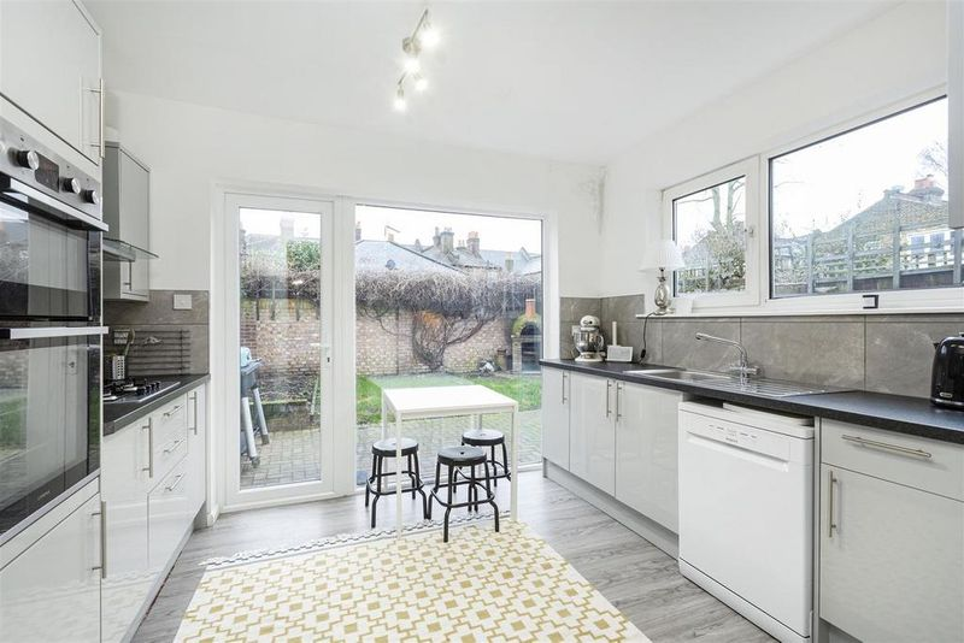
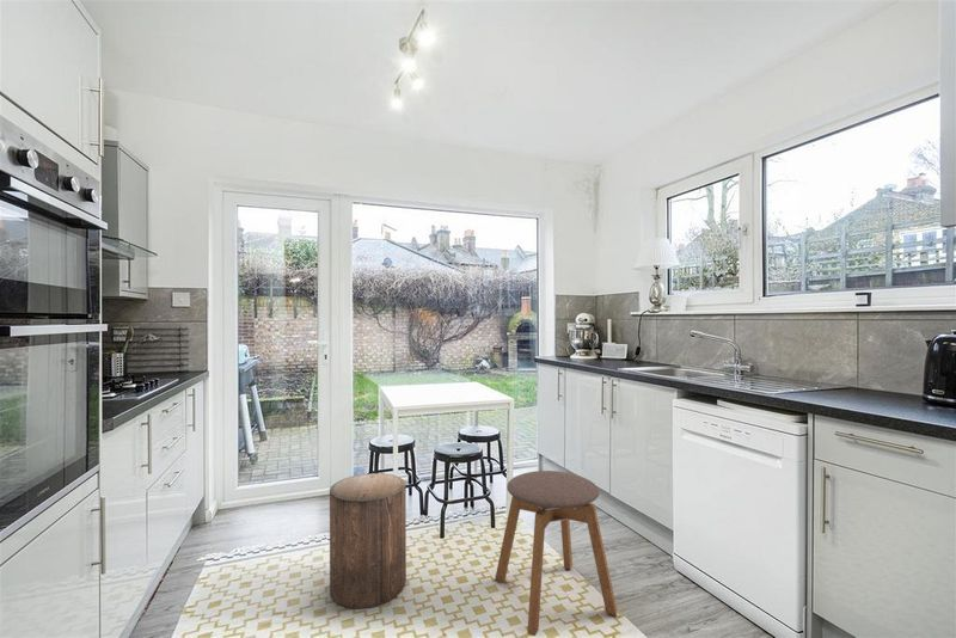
+ stool [494,470,619,637]
+ stool [329,472,407,609]
